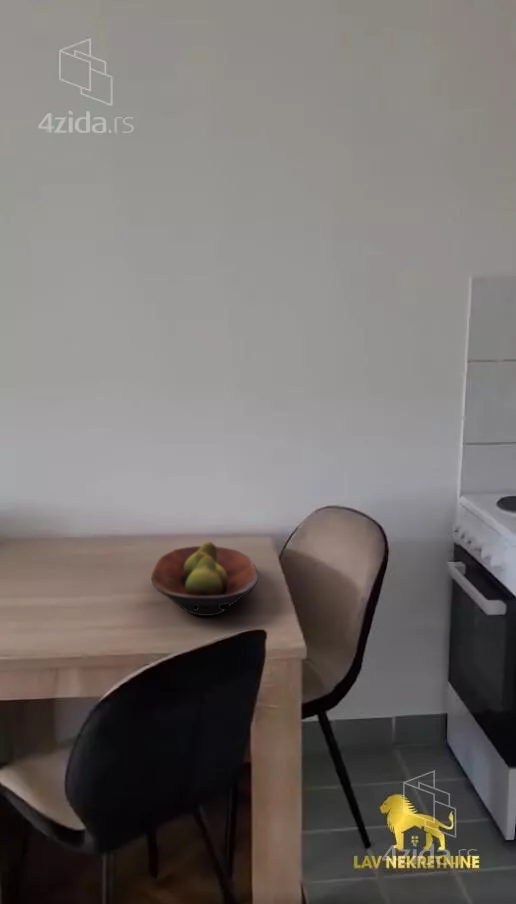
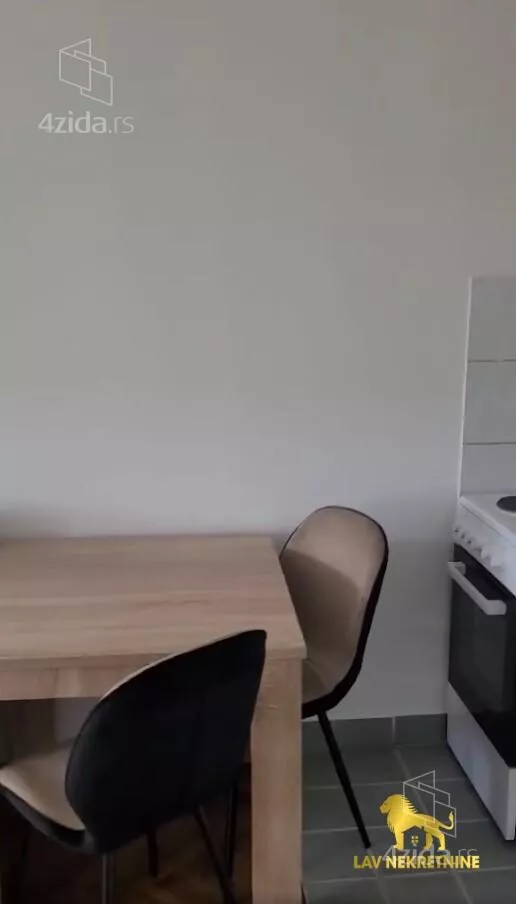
- fruit bowl [150,541,259,617]
